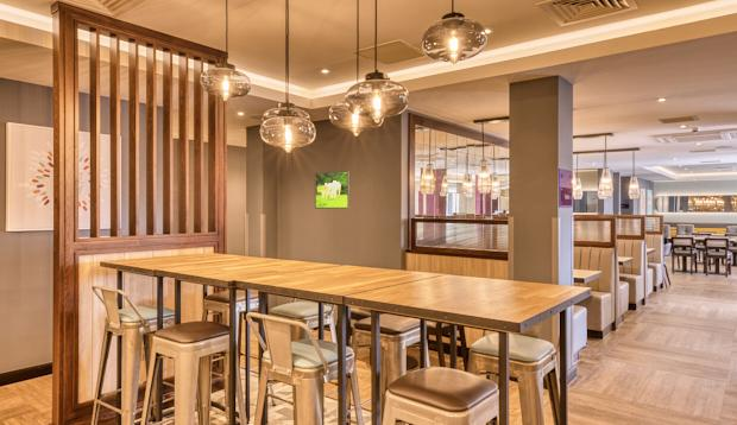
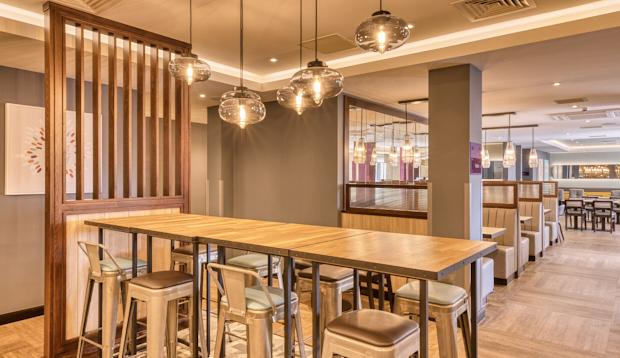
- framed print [314,170,351,210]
